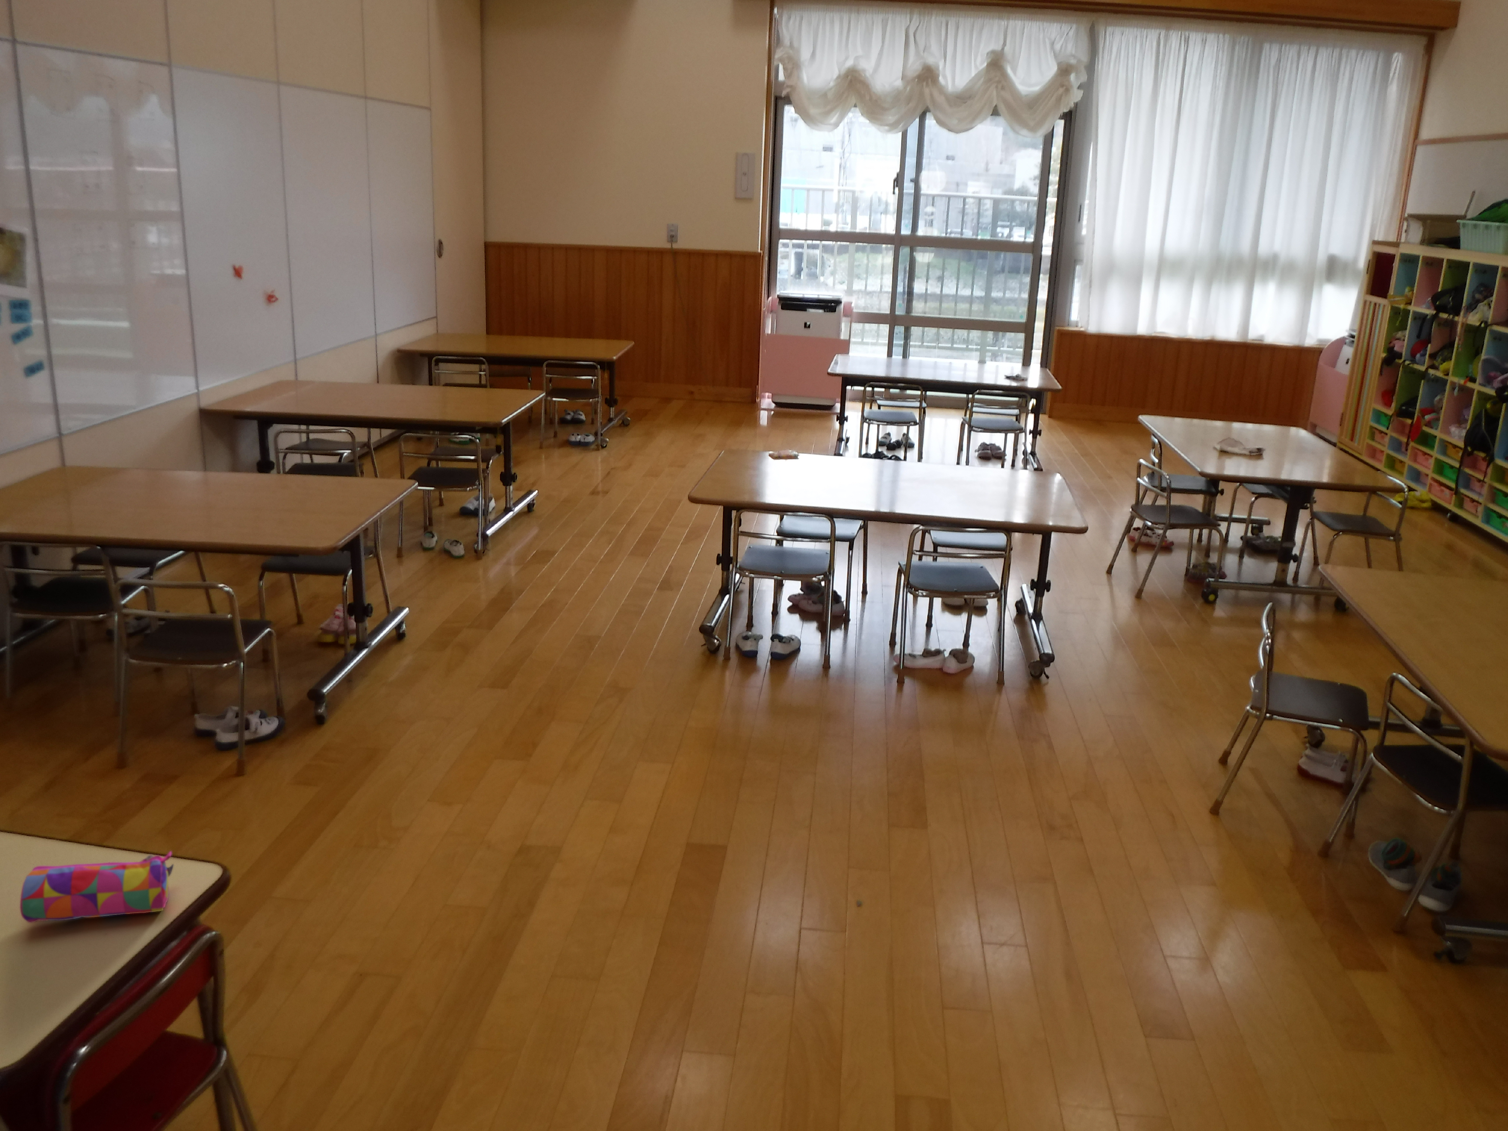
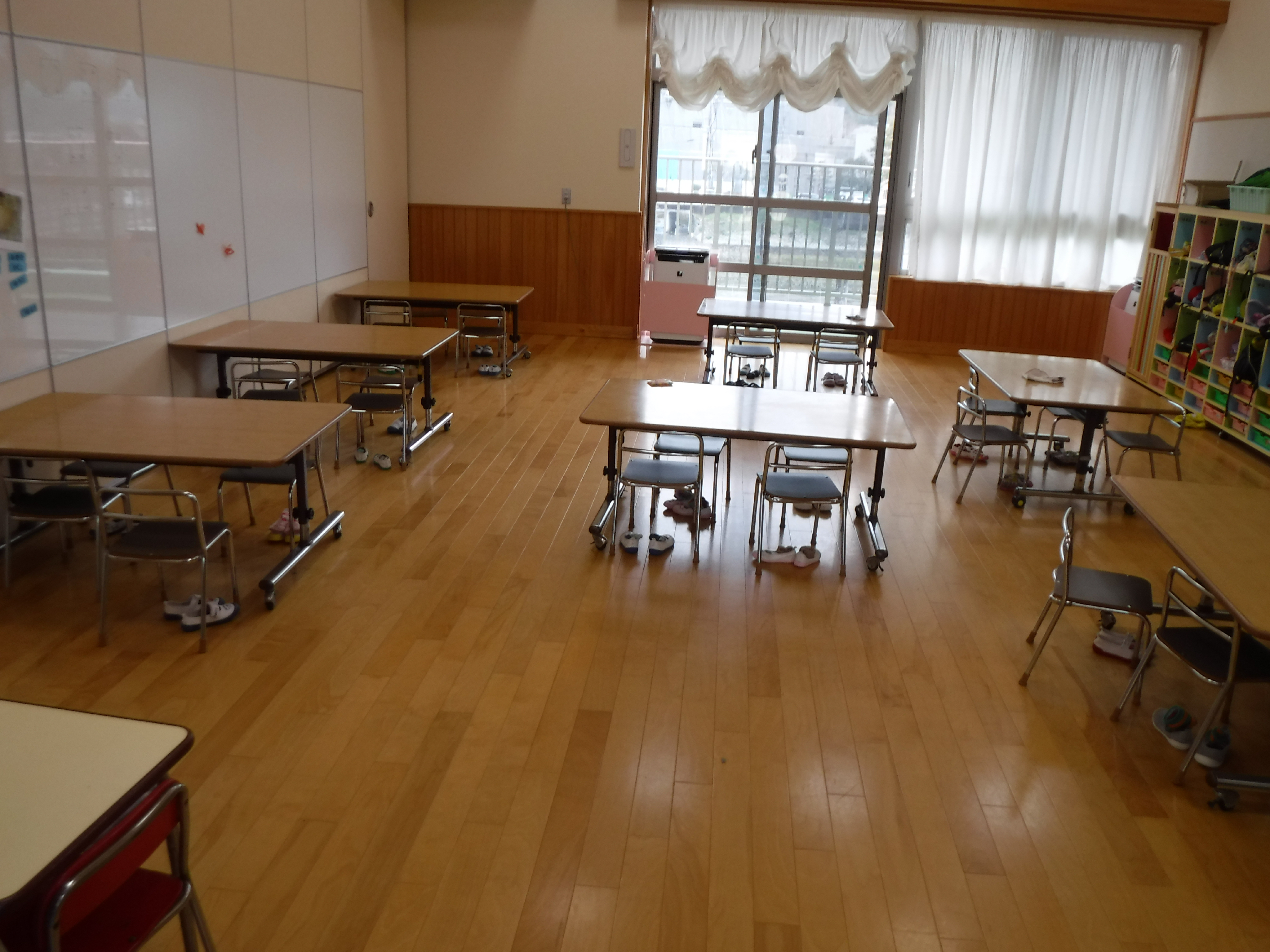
- pencil case [19,851,175,923]
